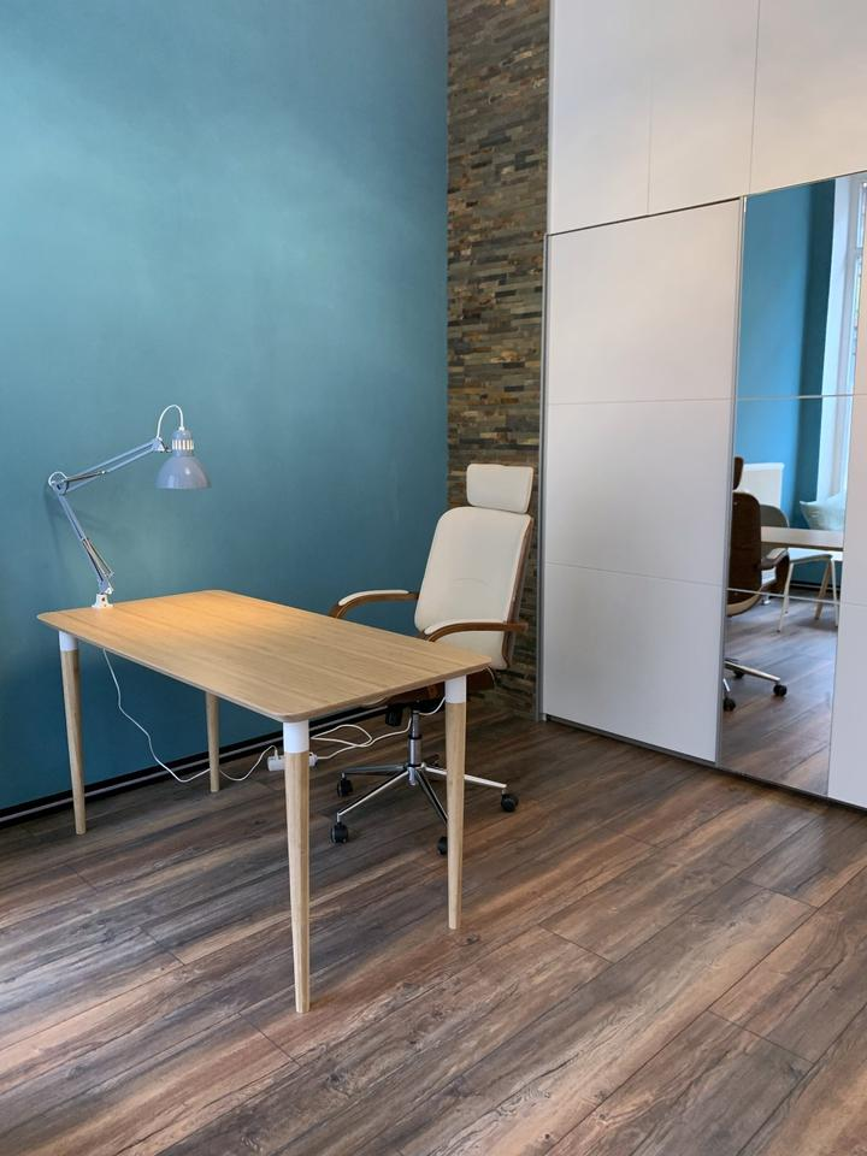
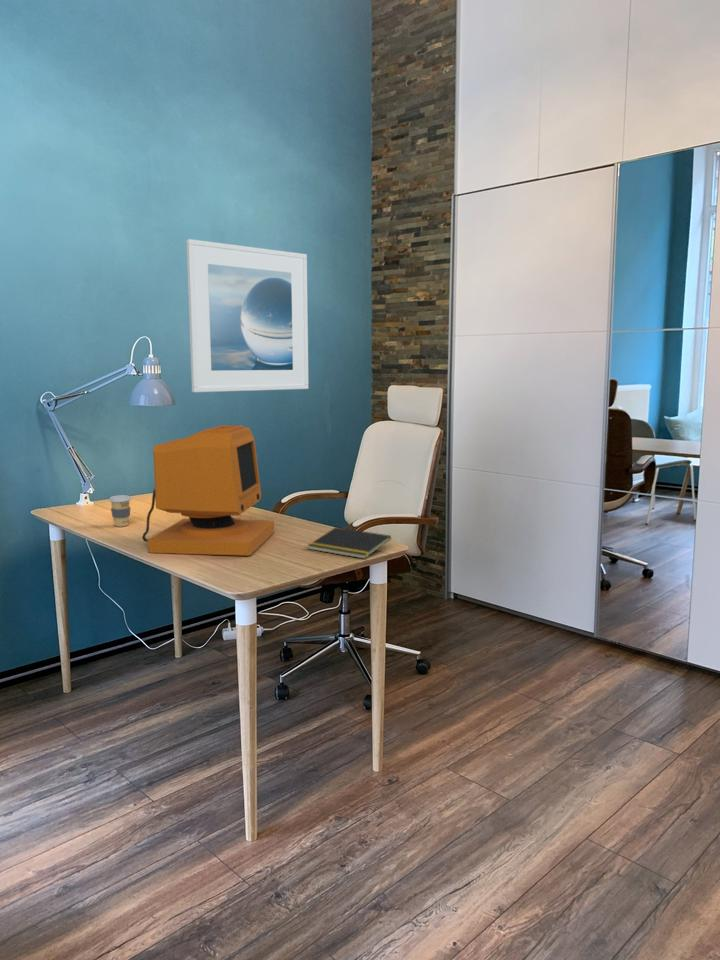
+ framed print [185,238,309,393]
+ notepad [307,526,392,560]
+ coffee cup [108,494,132,528]
+ computer monitor [142,424,275,557]
